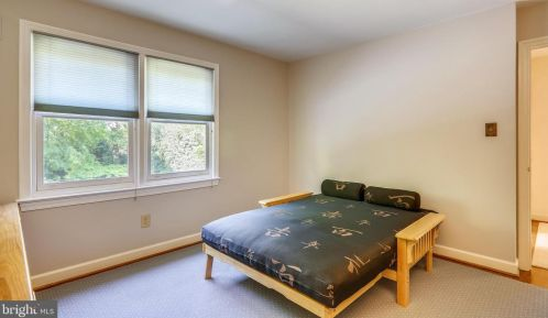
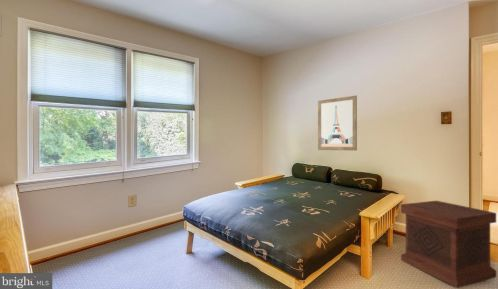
+ wall art [317,95,358,151]
+ side table [400,200,497,289]
